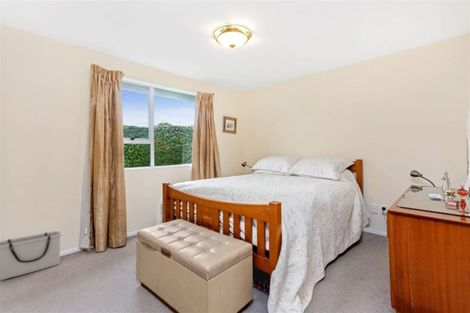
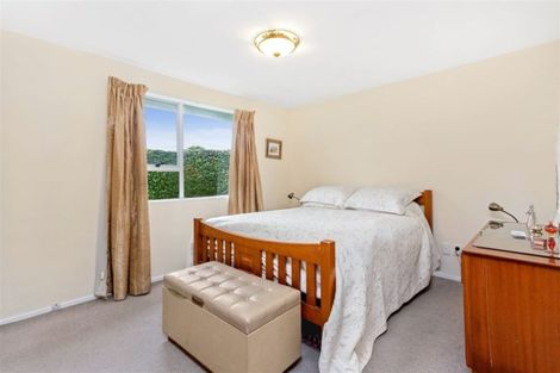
- storage bin [0,230,63,281]
